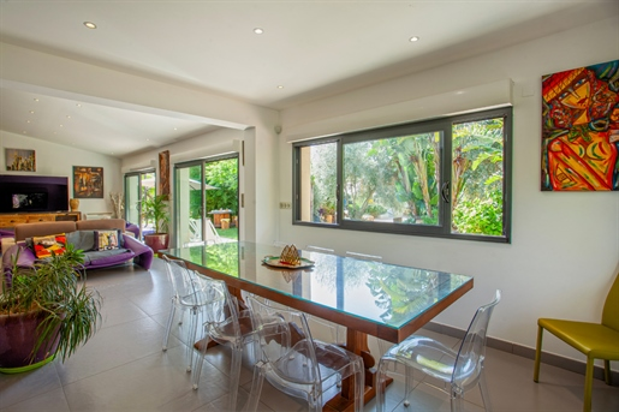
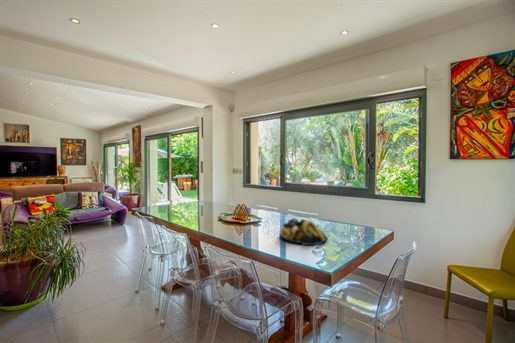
+ fruit bowl [279,217,328,246]
